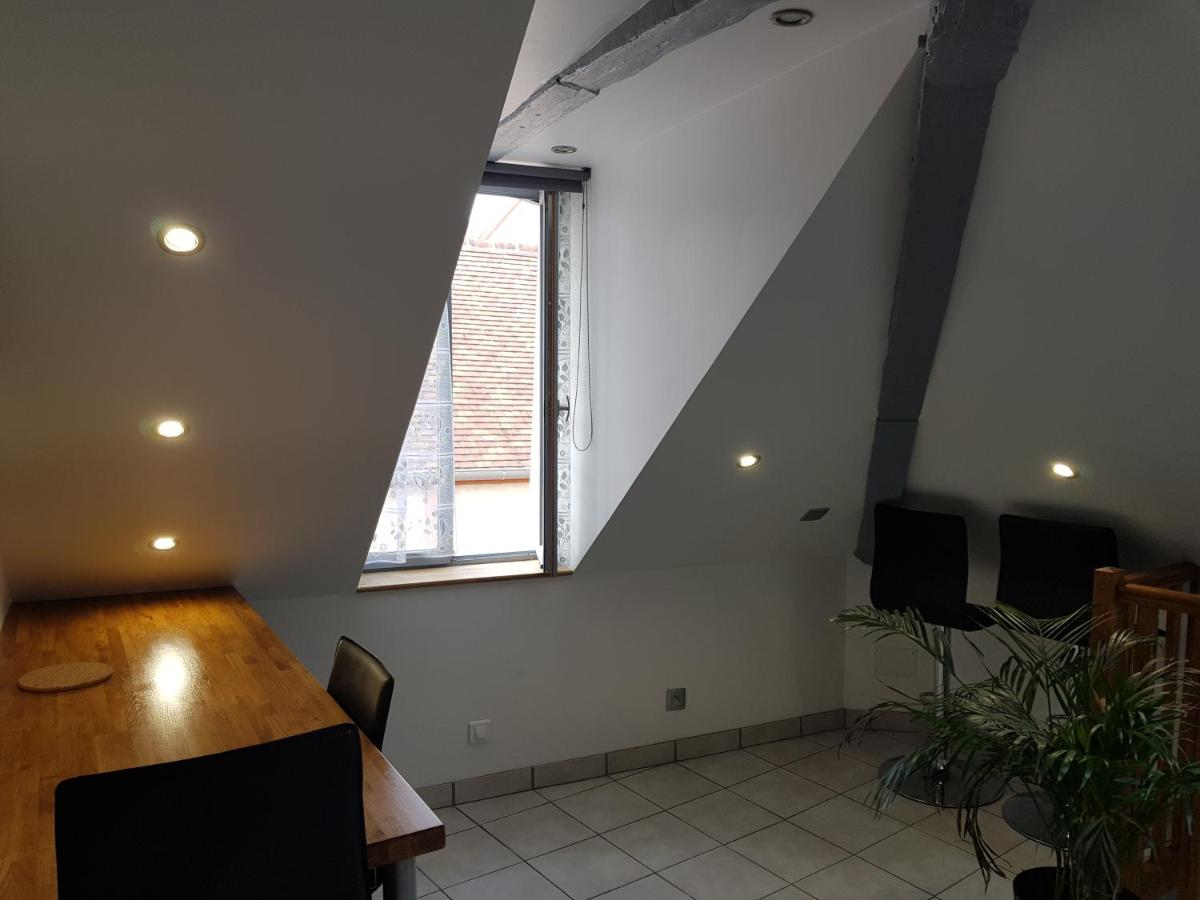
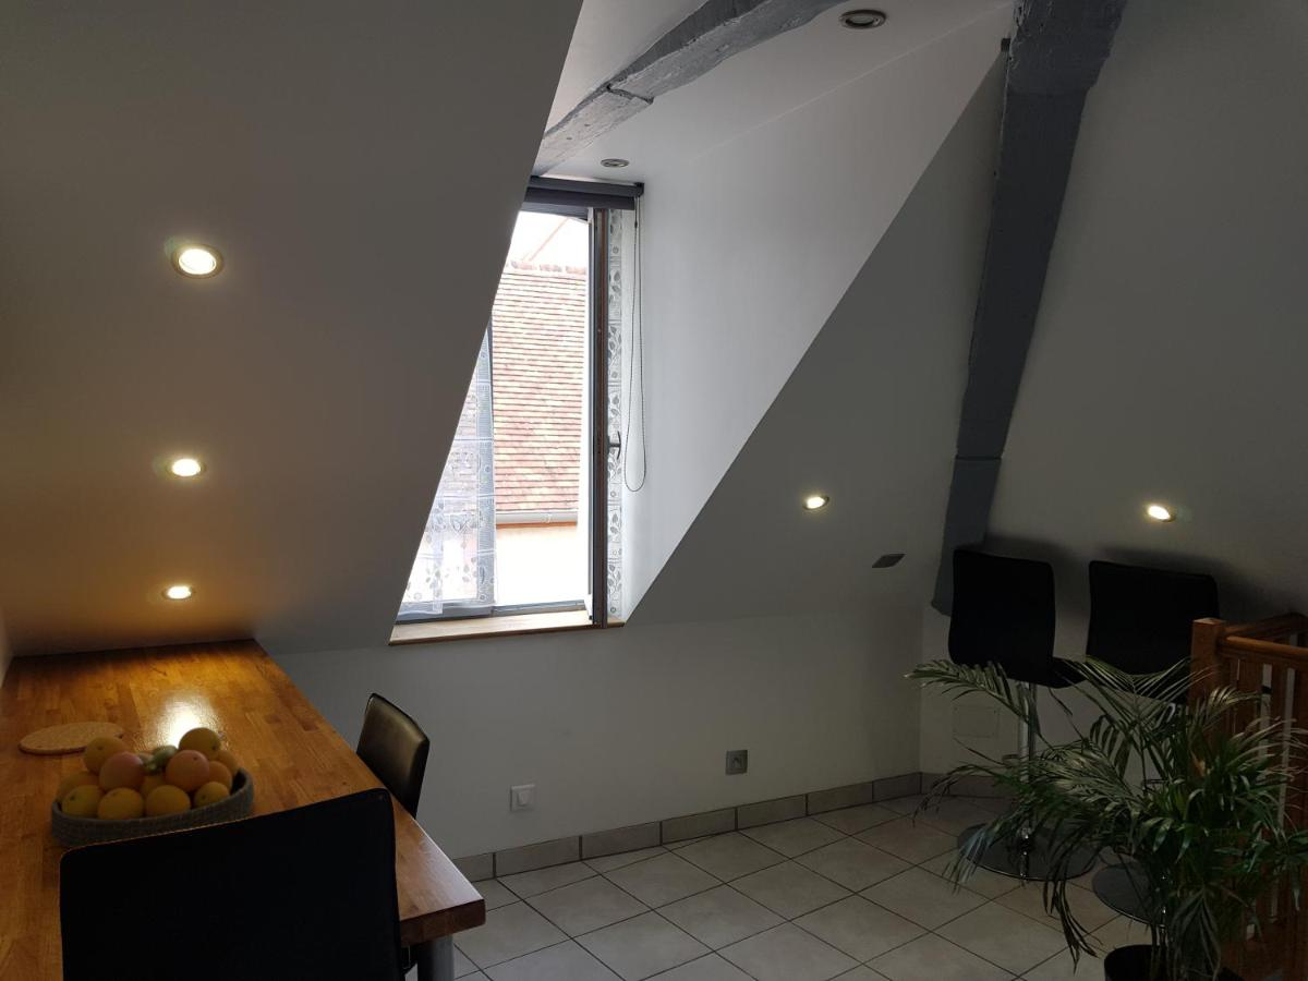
+ fruit bowl [49,726,255,849]
